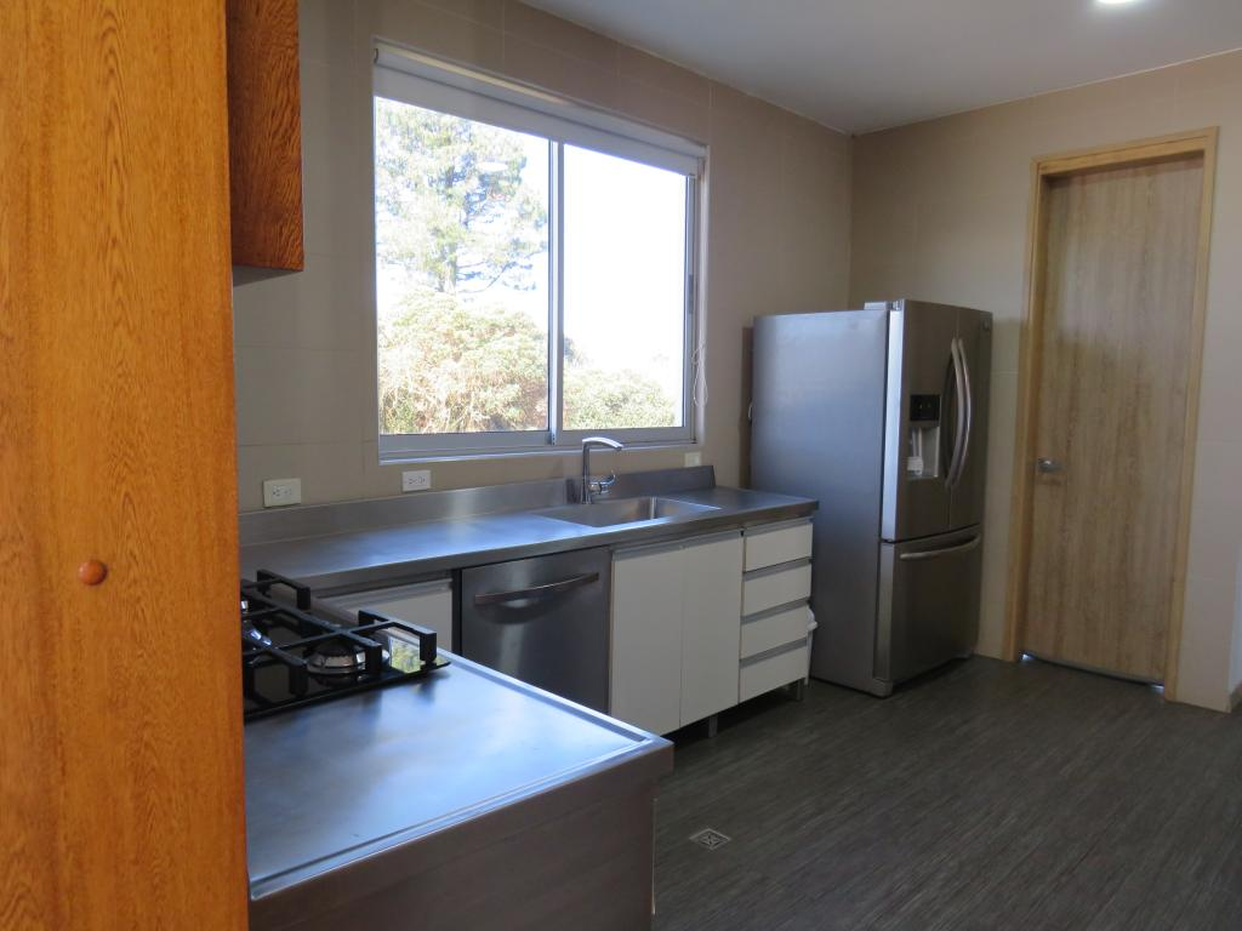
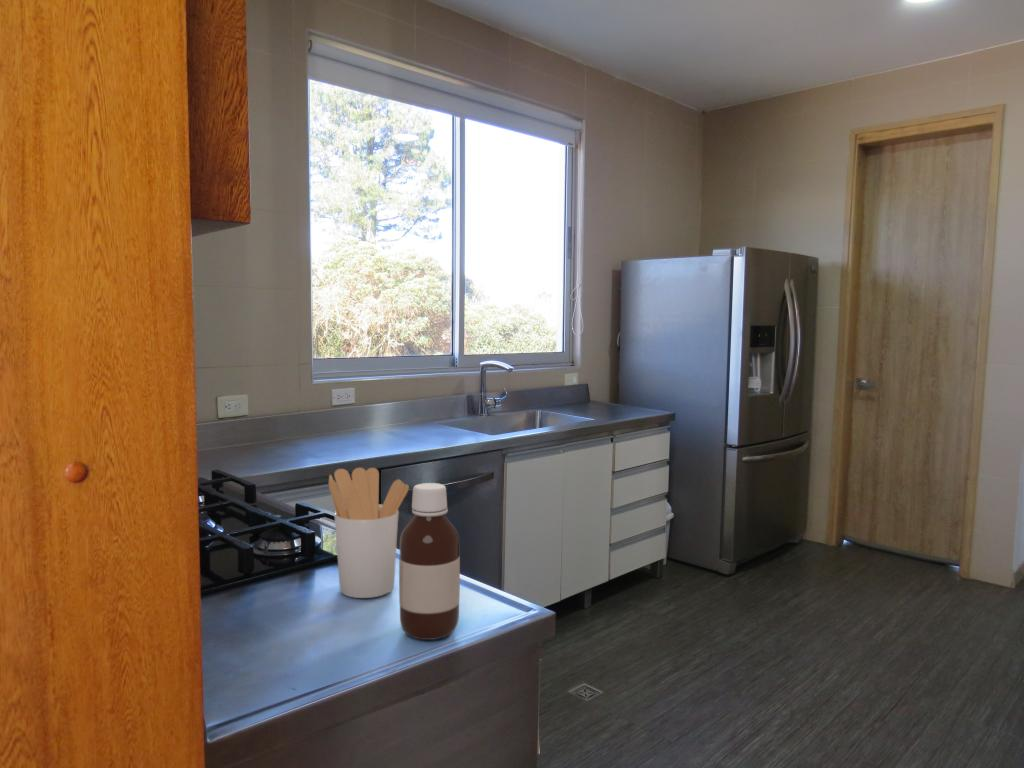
+ utensil holder [328,467,410,599]
+ bottle [398,482,461,641]
